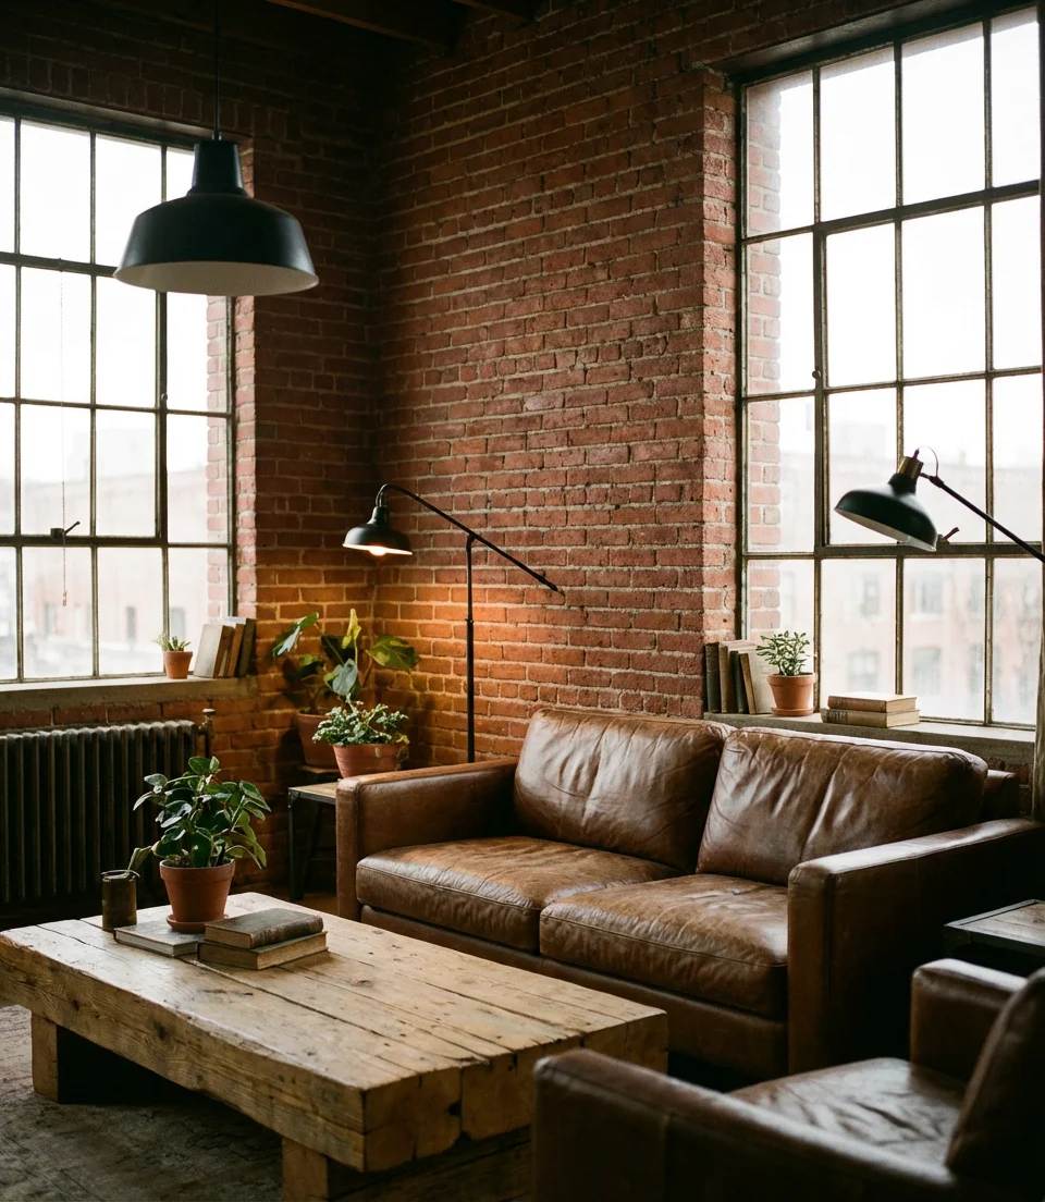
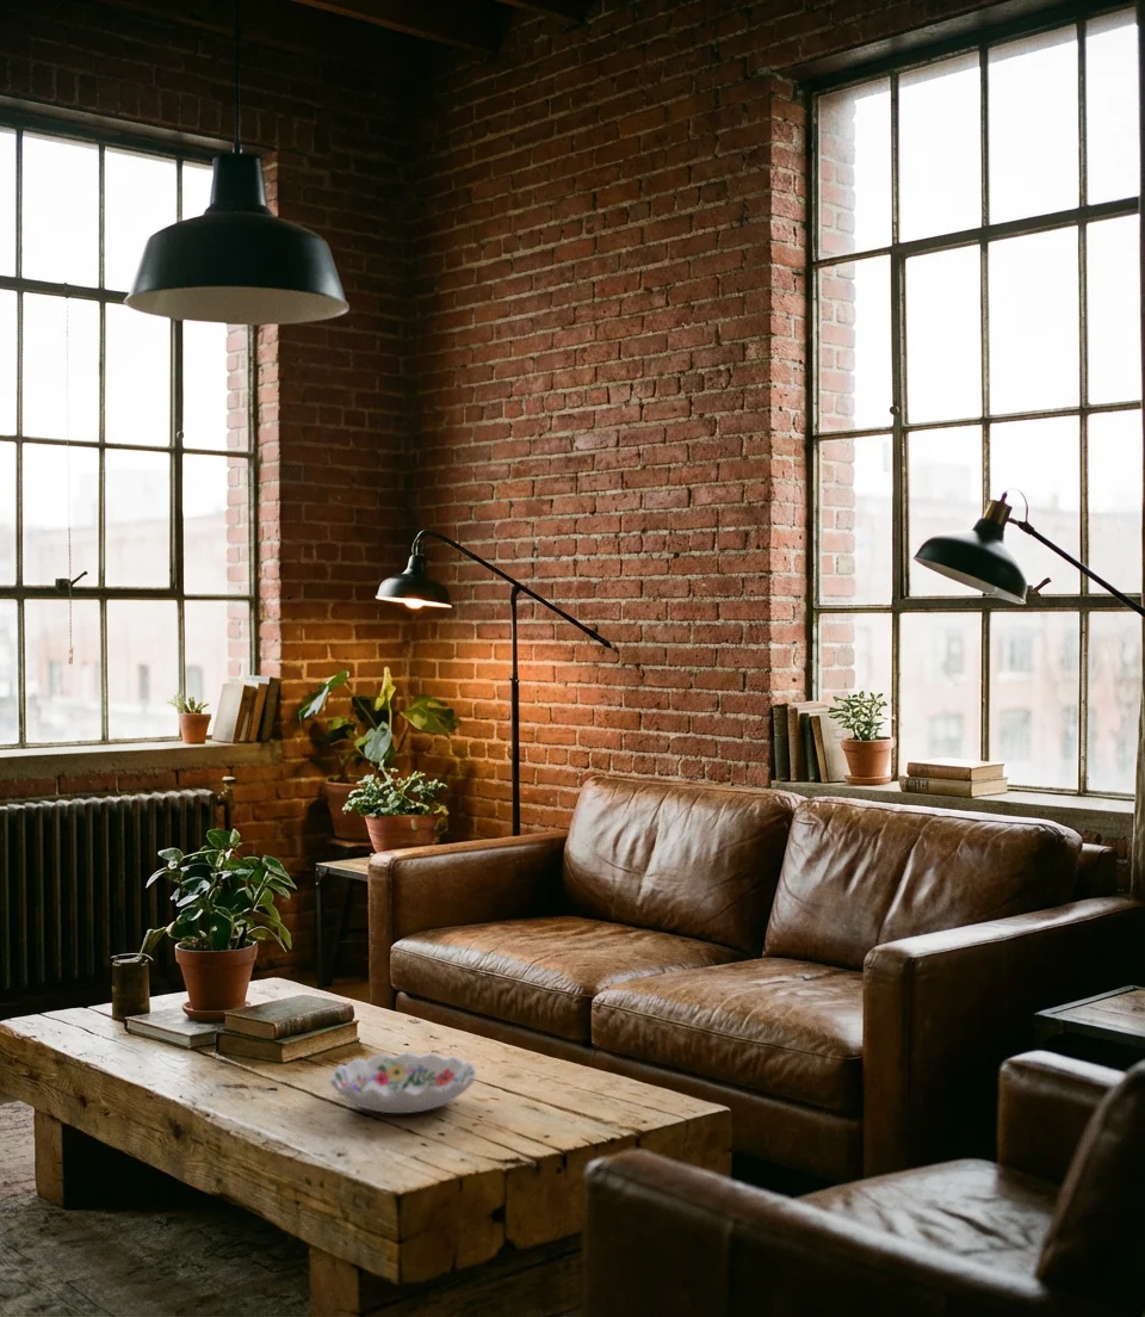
+ decorative bowl [328,1051,477,1114]
